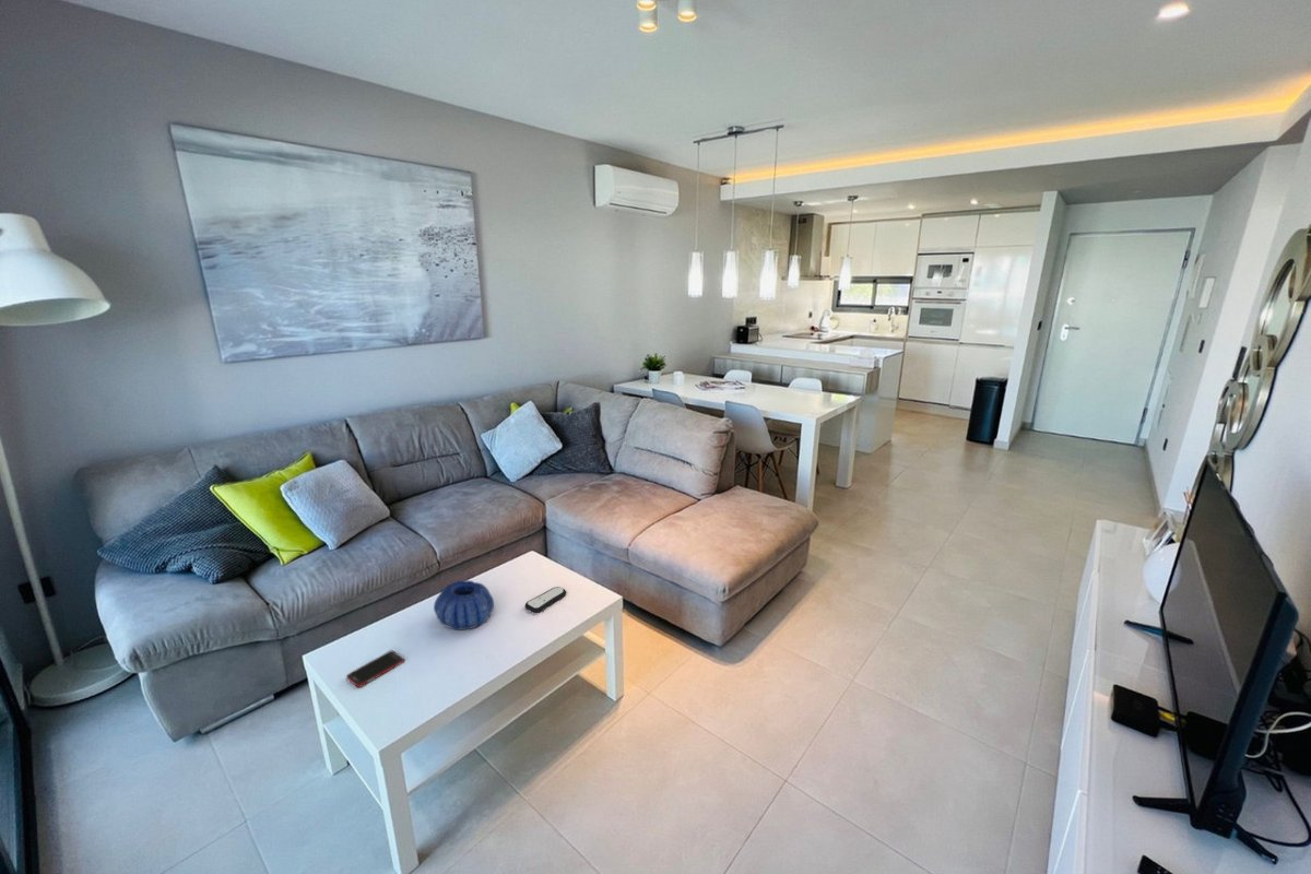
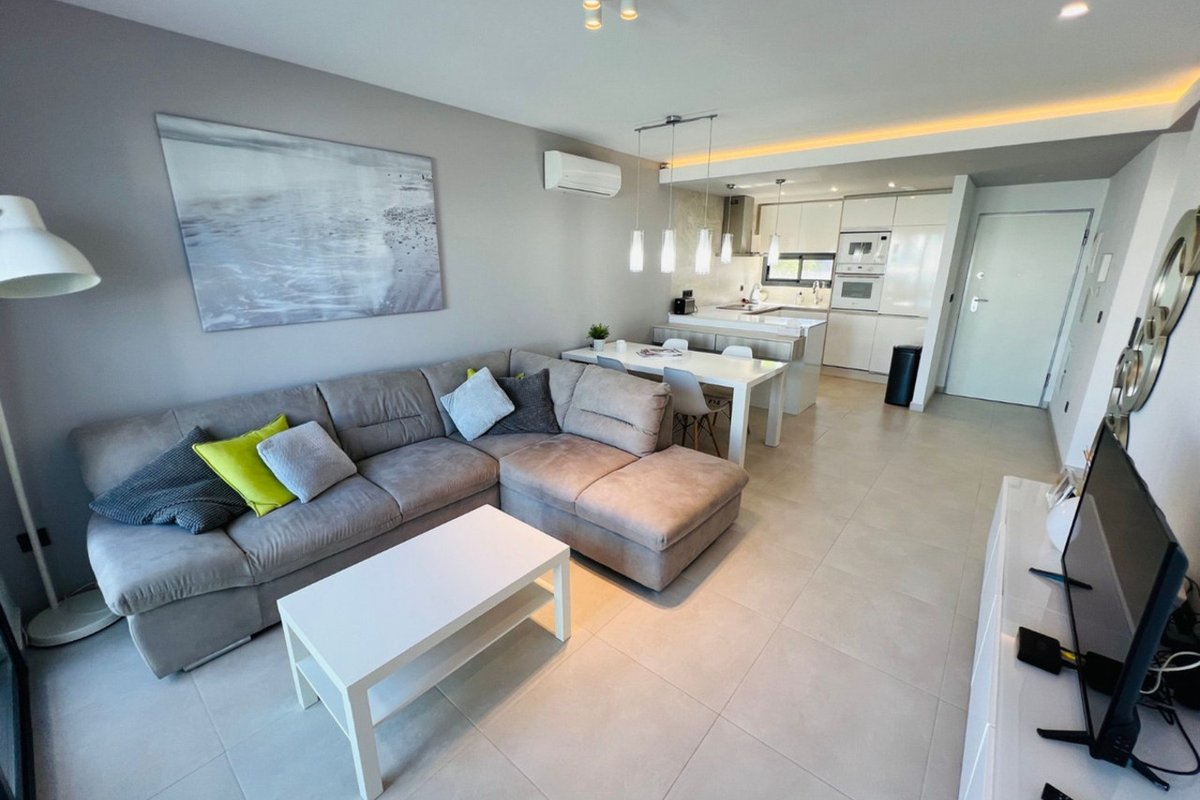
- remote control [524,586,567,614]
- cell phone [345,650,405,688]
- decorative bowl [433,579,495,630]
